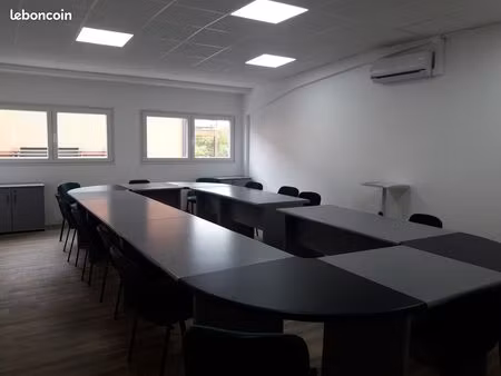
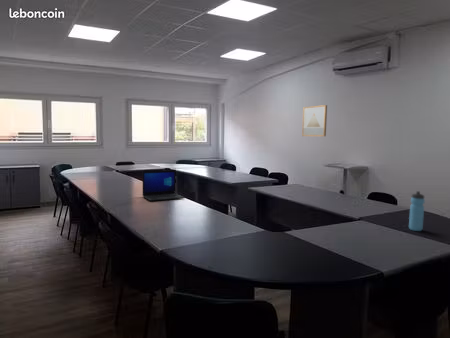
+ wall art [301,104,328,137]
+ water bottle [408,190,426,232]
+ laptop [142,169,186,202]
